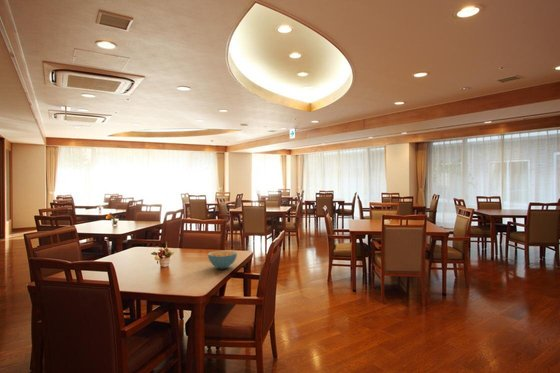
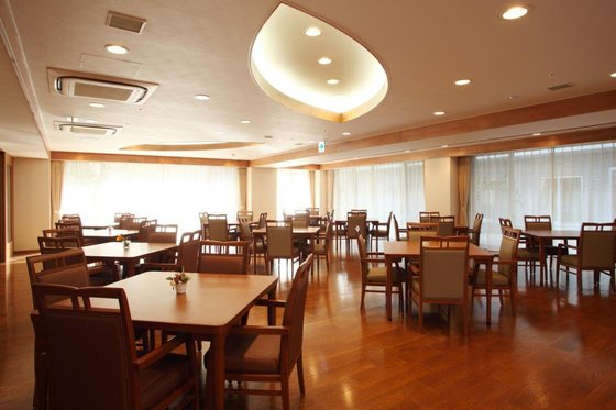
- cereal bowl [207,250,238,270]
